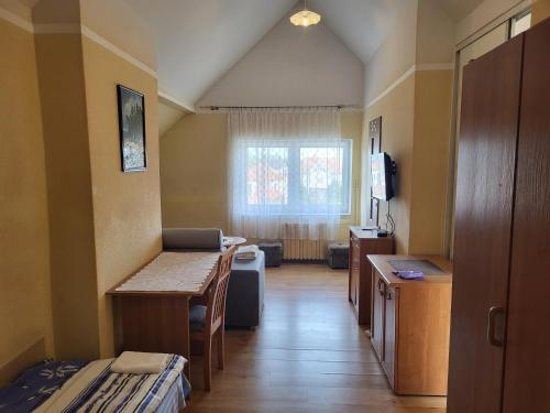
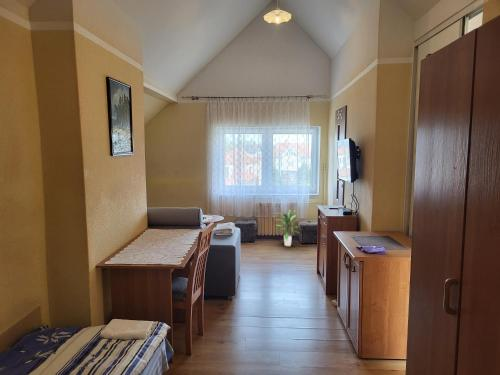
+ indoor plant [275,208,301,247]
